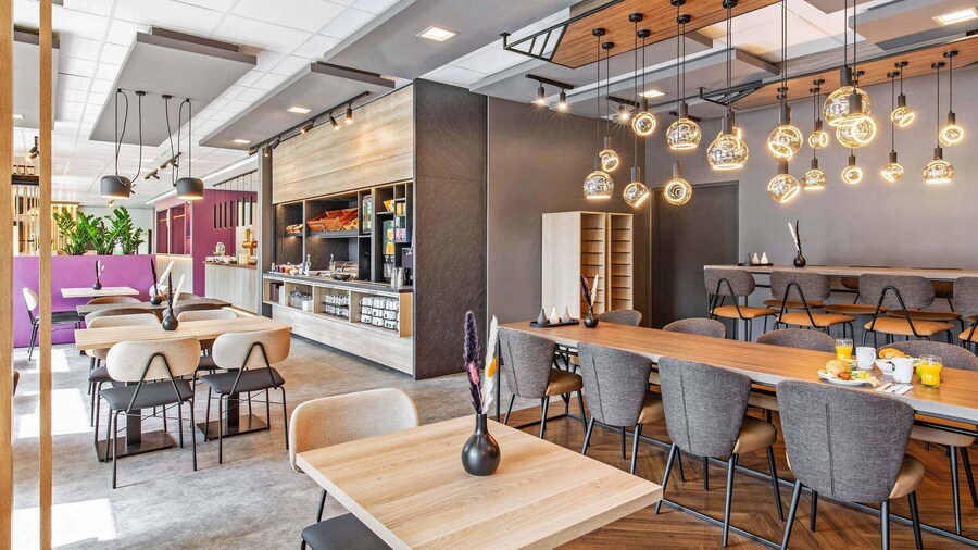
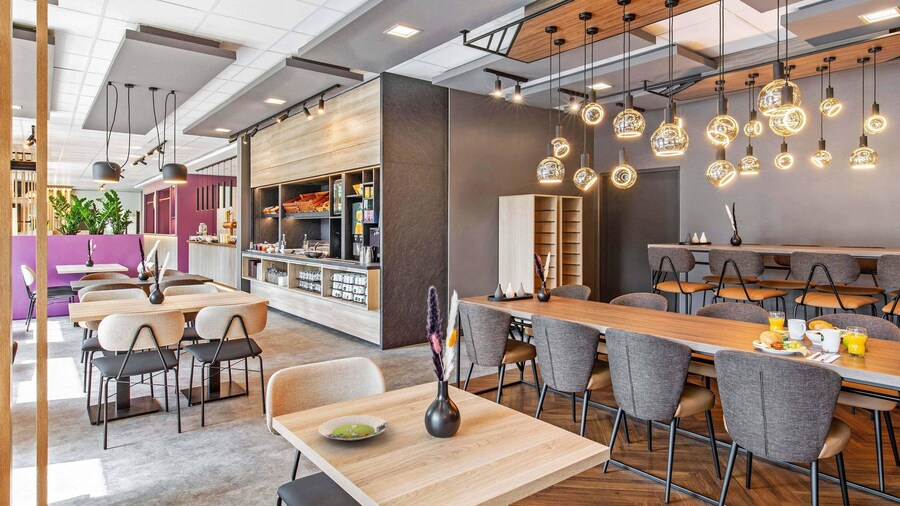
+ salad plate [317,414,389,441]
